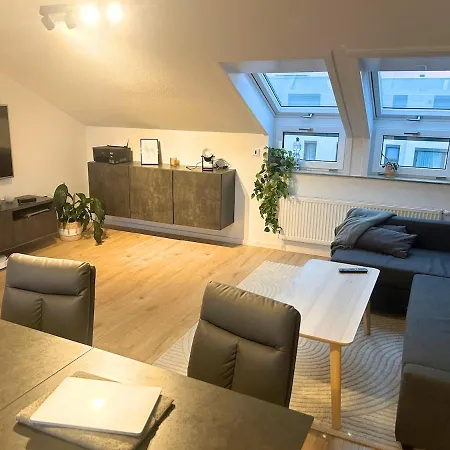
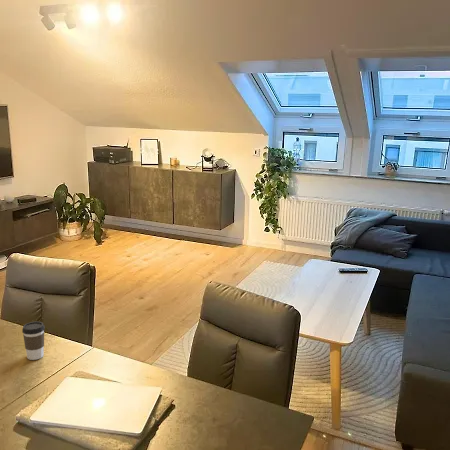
+ coffee cup [21,321,46,361]
